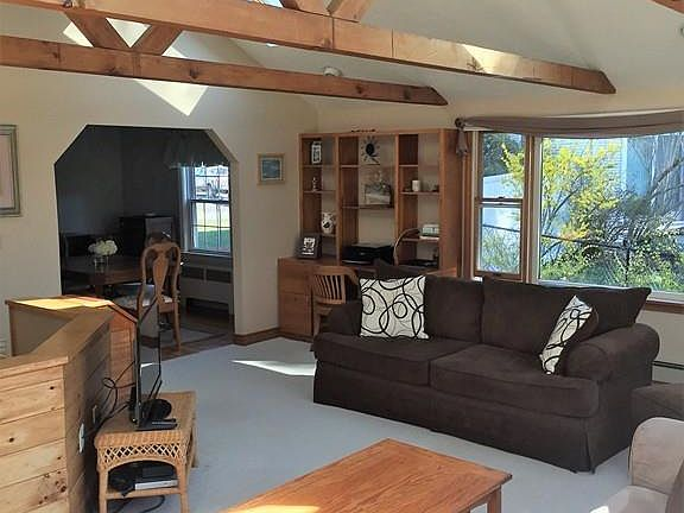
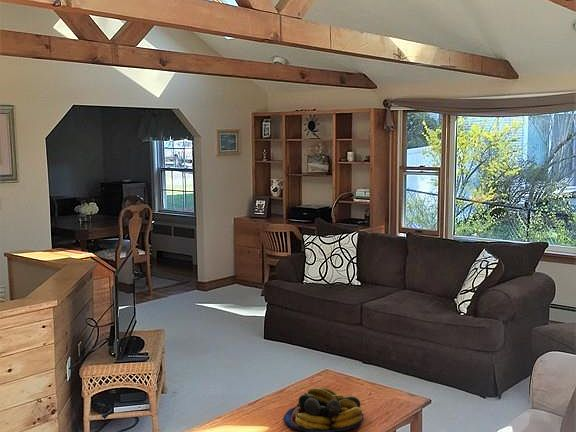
+ fruit bowl [283,387,364,432]
